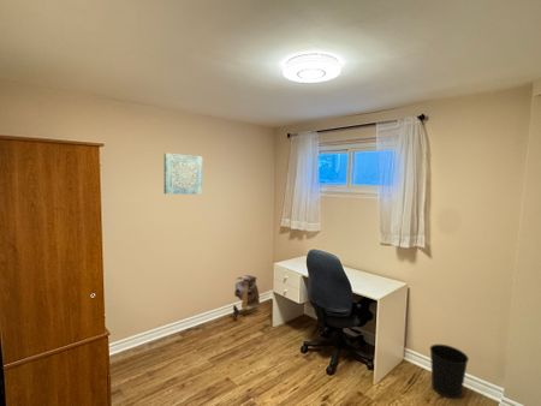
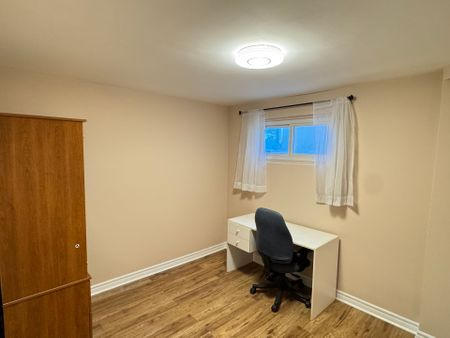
- wastebasket [429,344,470,400]
- backpack [232,274,261,322]
- wall art [164,153,203,195]
